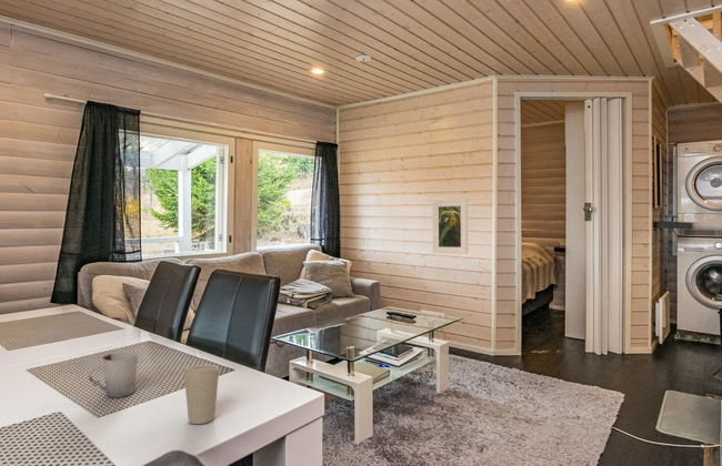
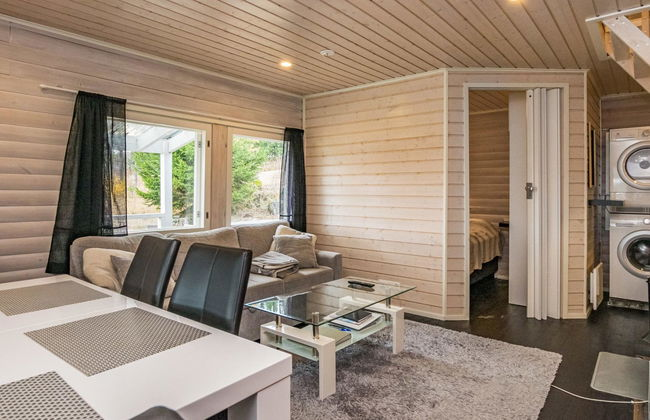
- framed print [432,197,469,255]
- cup [87,351,140,398]
- cup [182,364,220,425]
